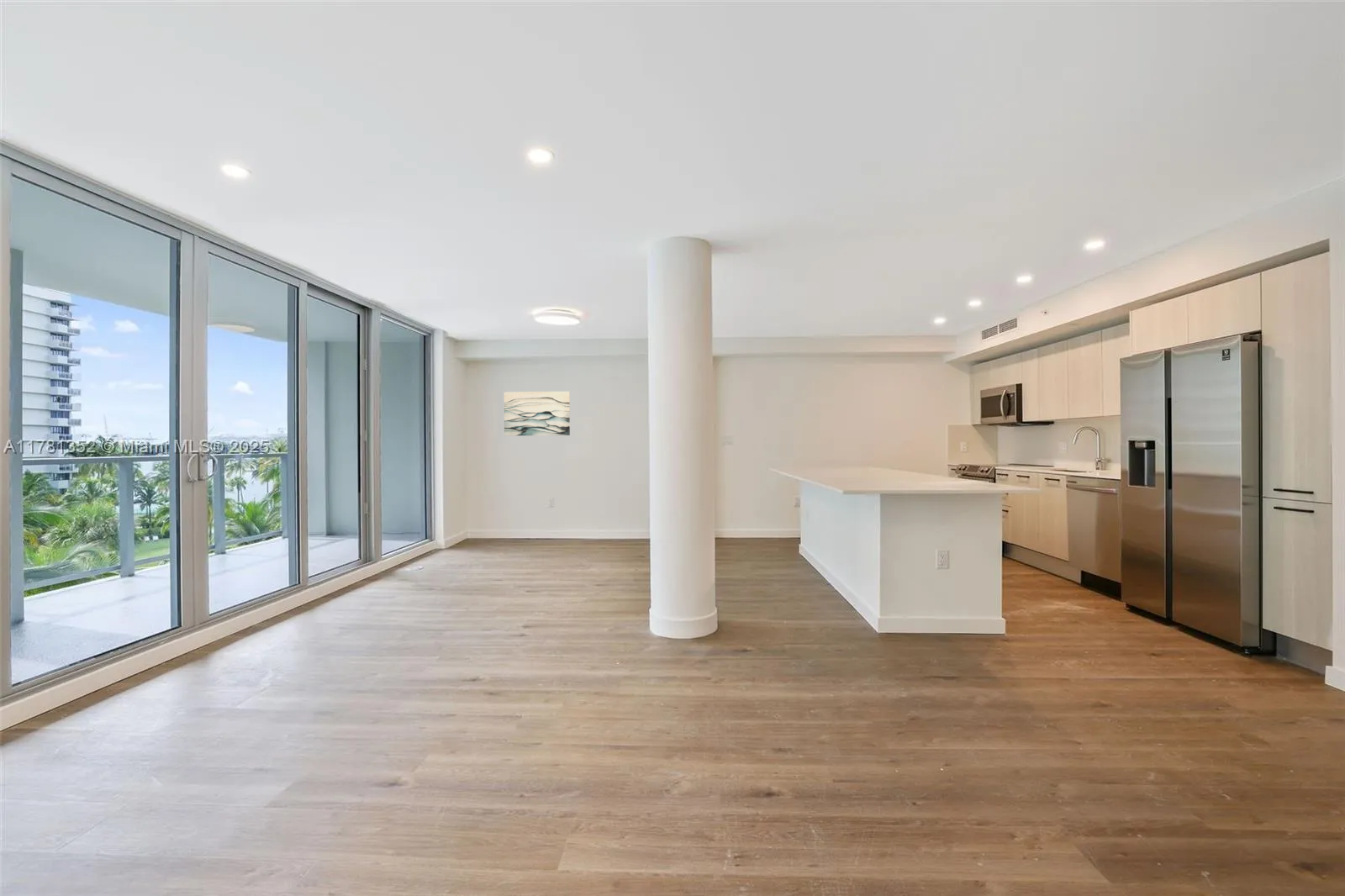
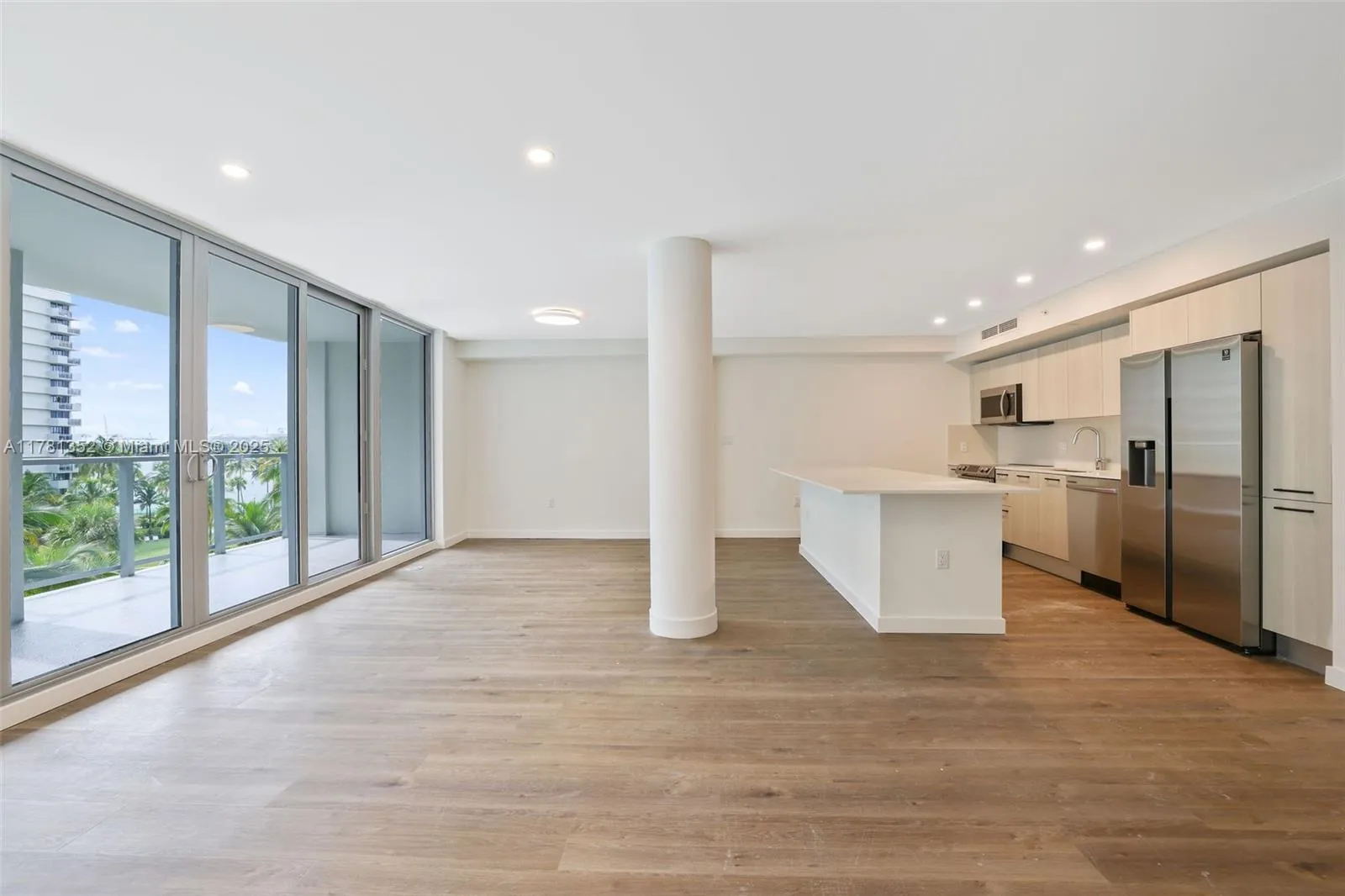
- wall art [504,391,571,436]
